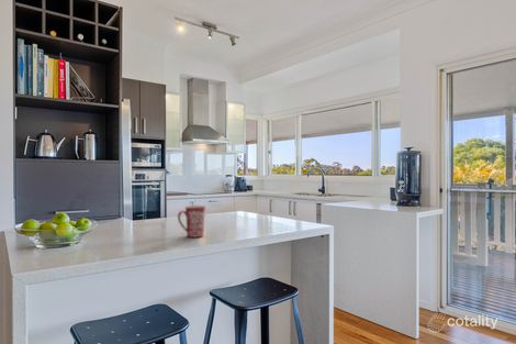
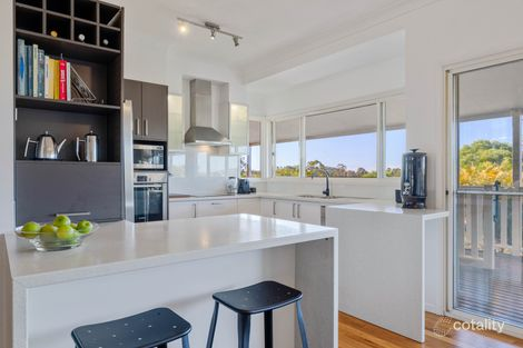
- mug [177,204,206,238]
